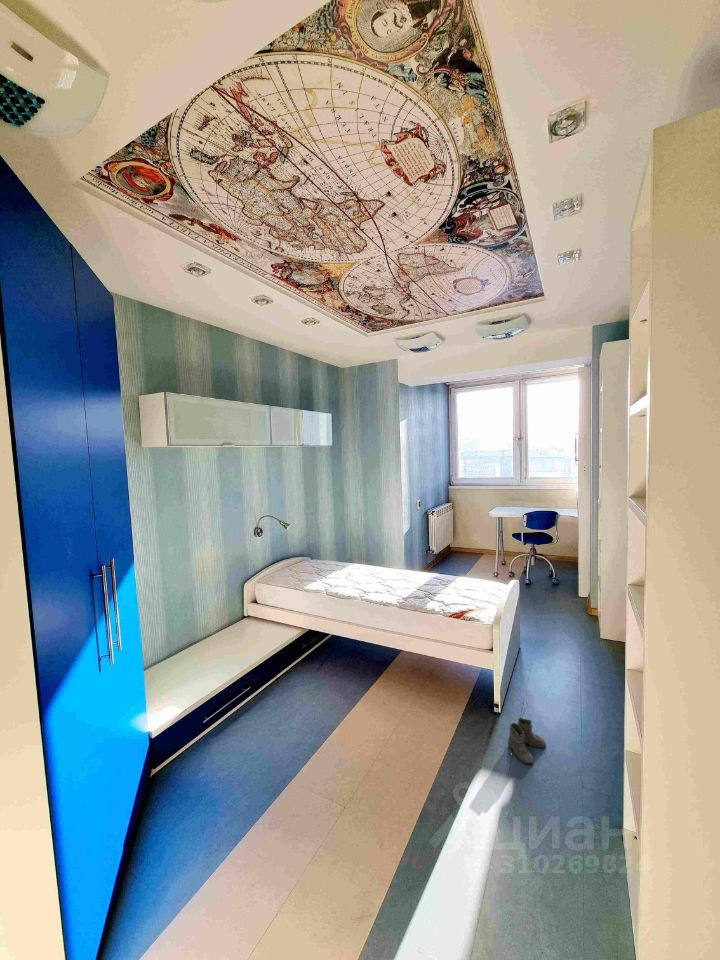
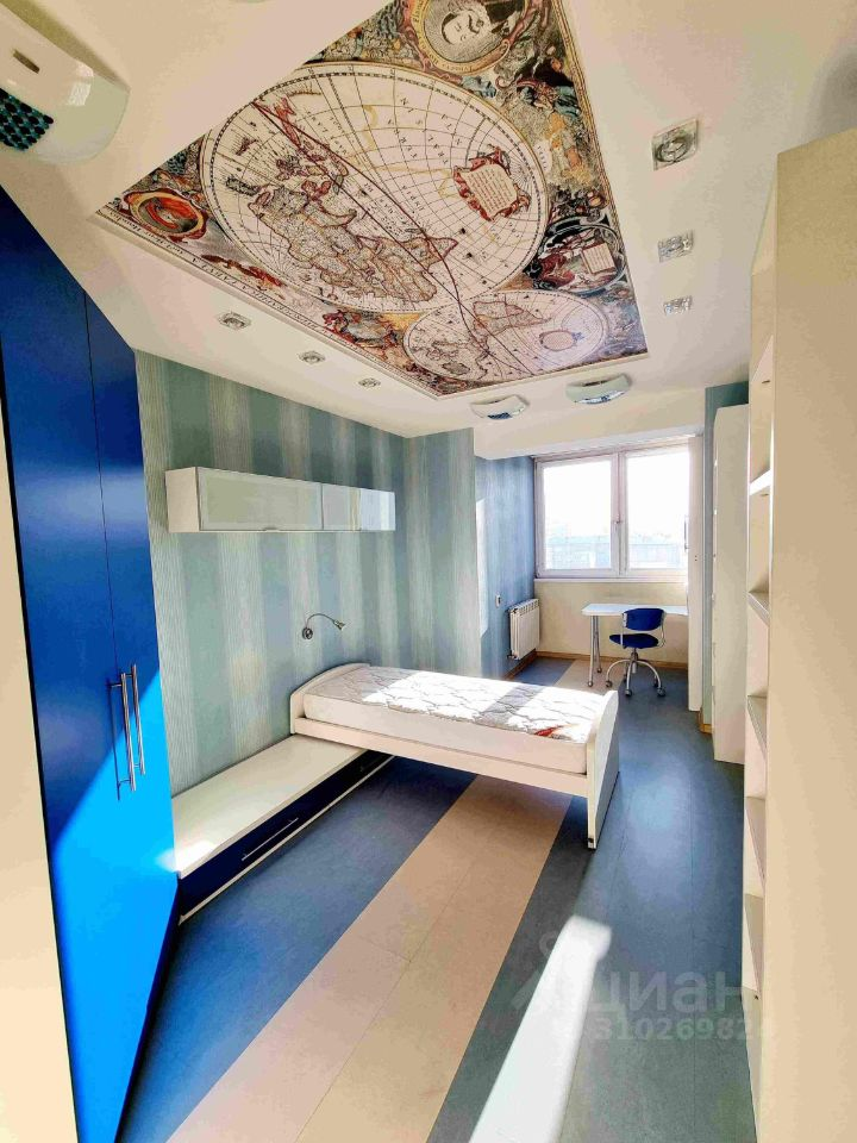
- boots [507,717,547,766]
